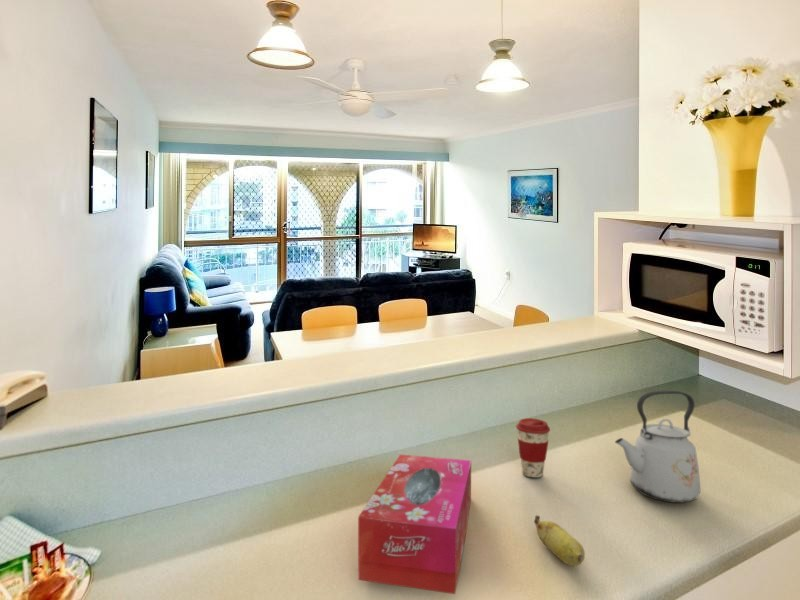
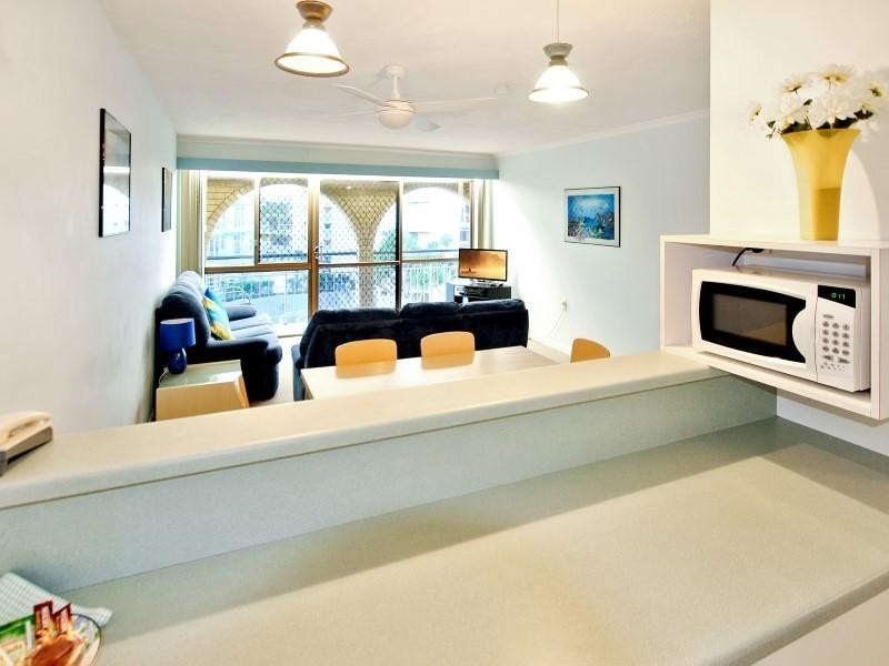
- banana [533,515,586,567]
- kettle [614,389,702,504]
- tissue box [357,454,472,595]
- coffee cup [515,417,551,478]
